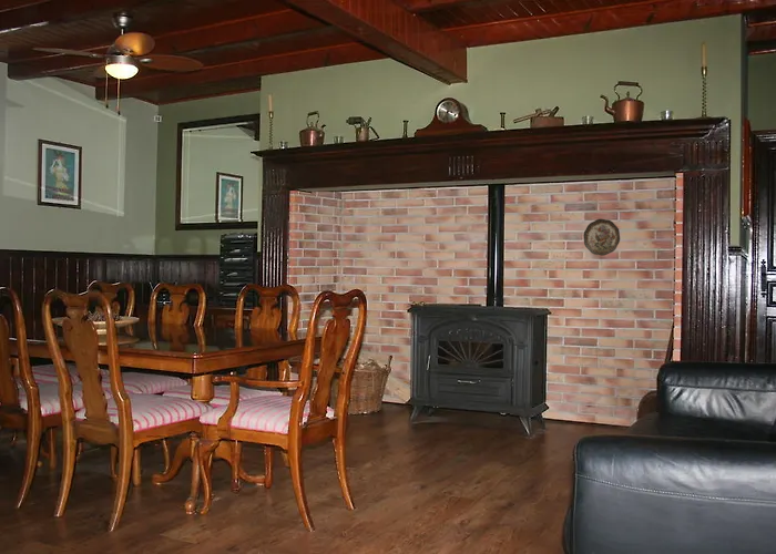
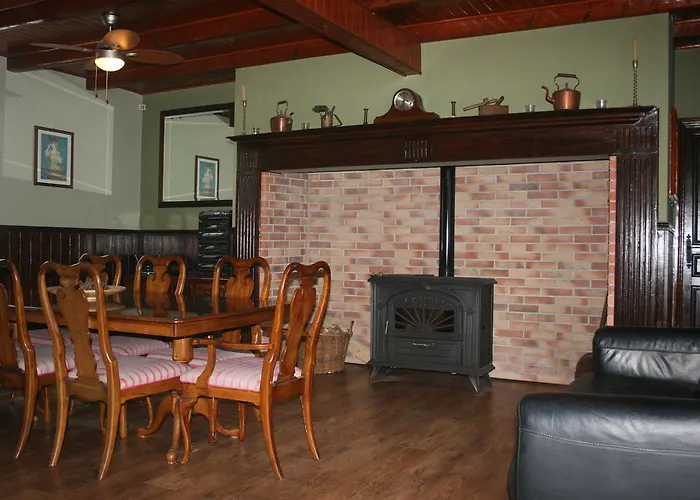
- decorative plate [582,218,621,257]
